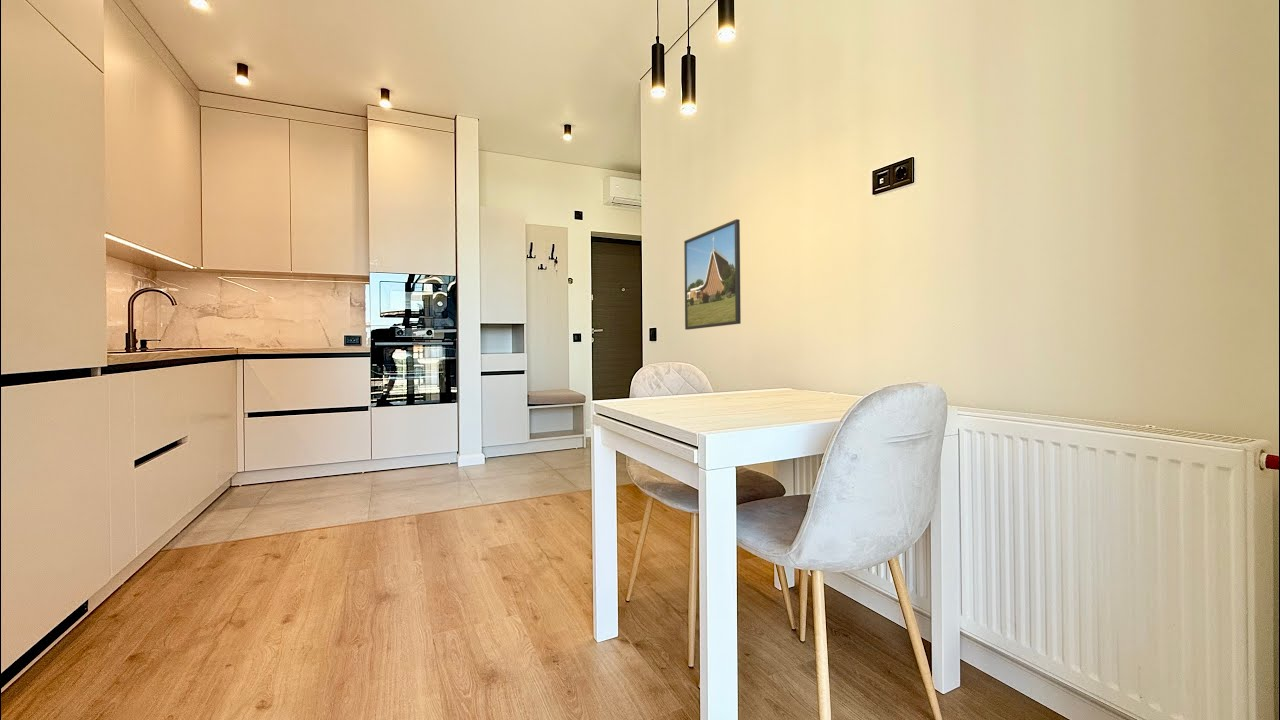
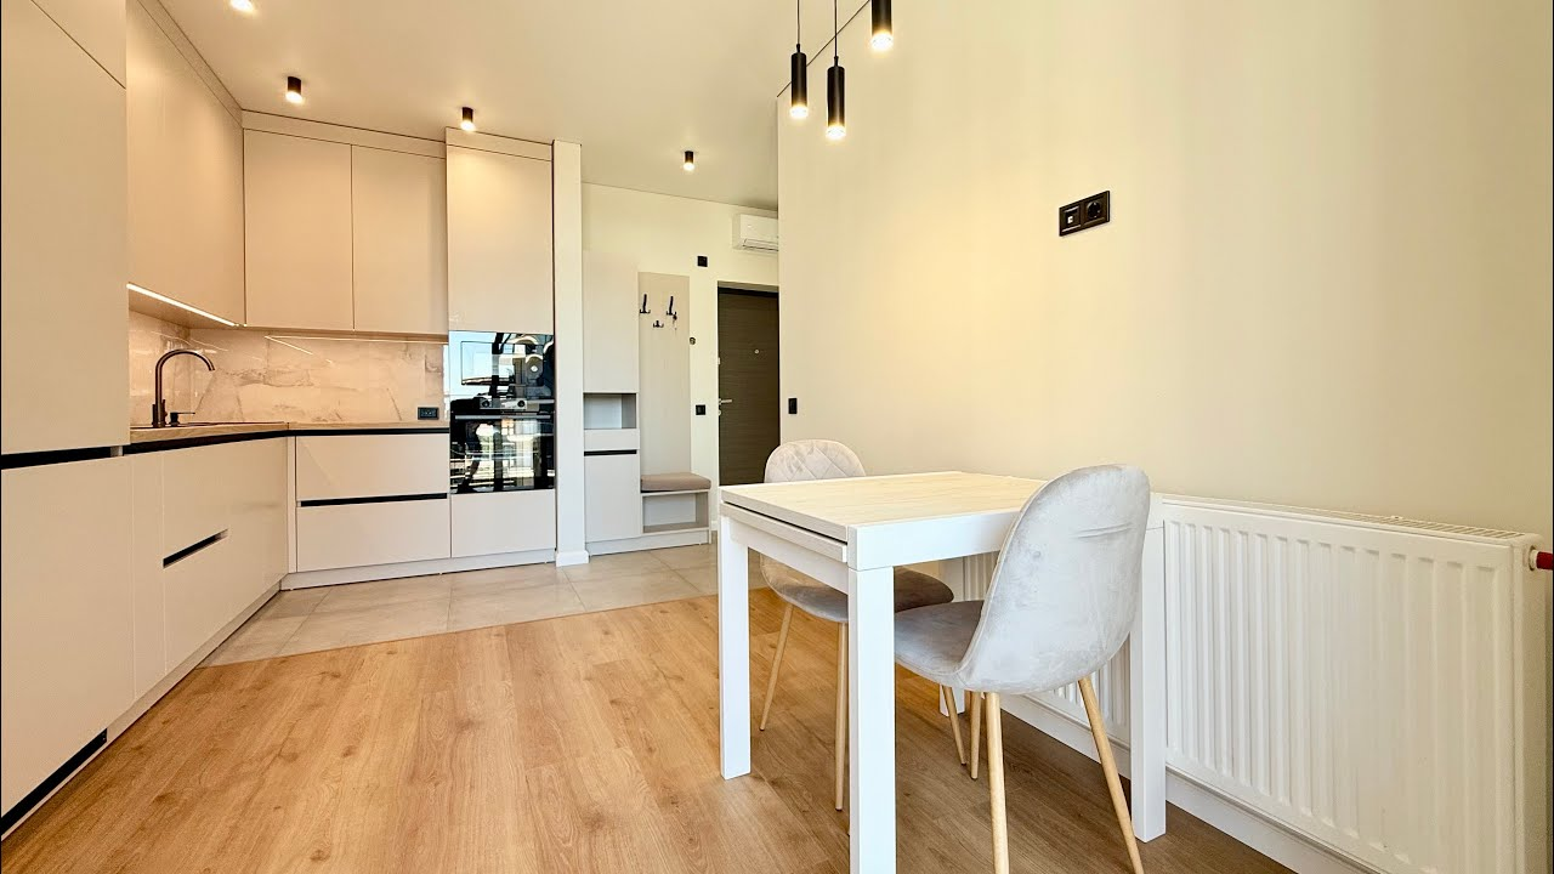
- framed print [683,218,742,331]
